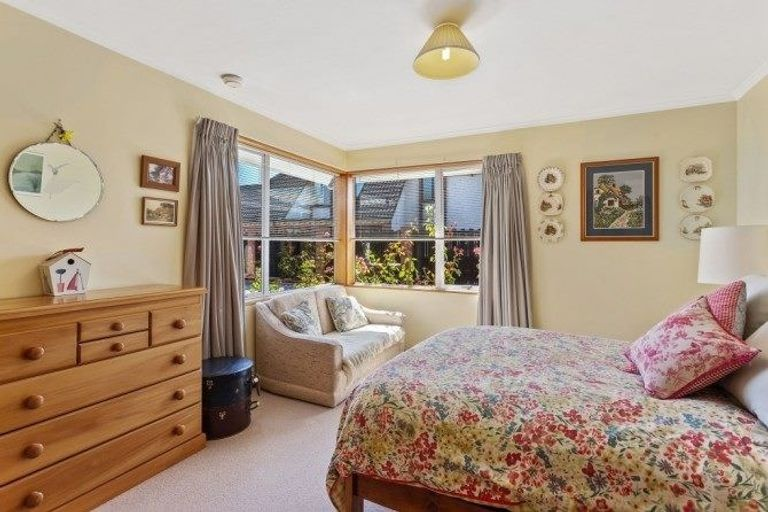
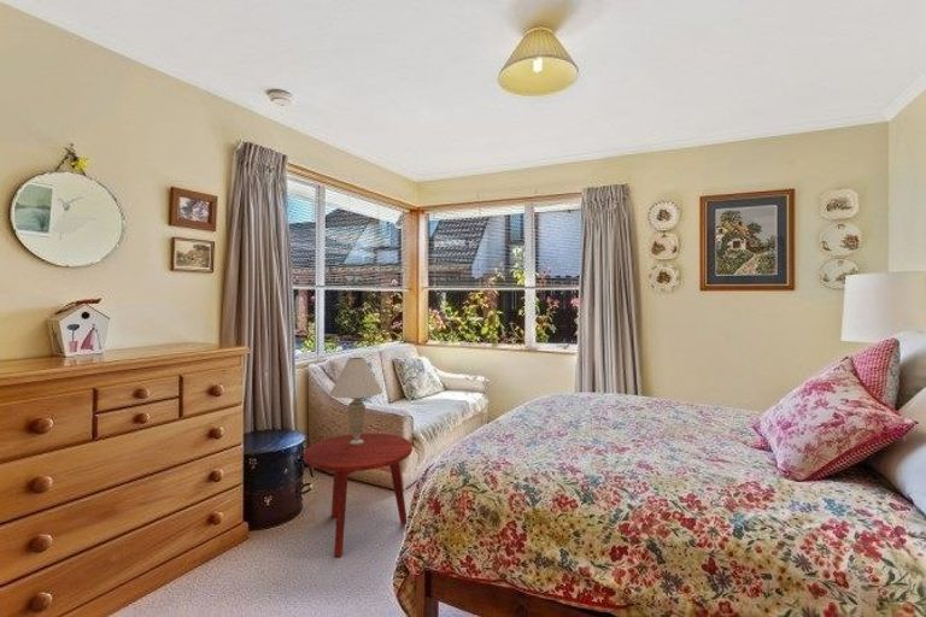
+ side table [303,431,414,558]
+ table lamp [328,357,383,445]
